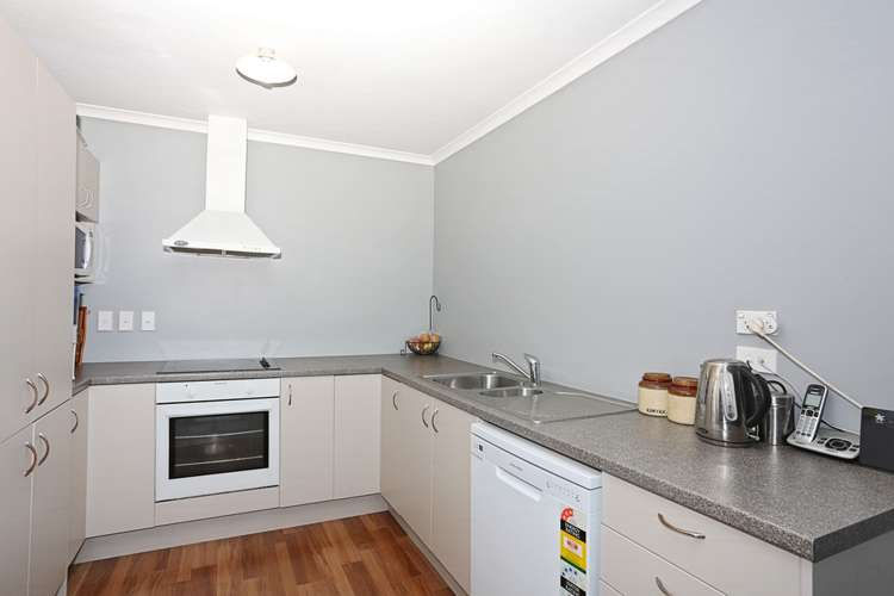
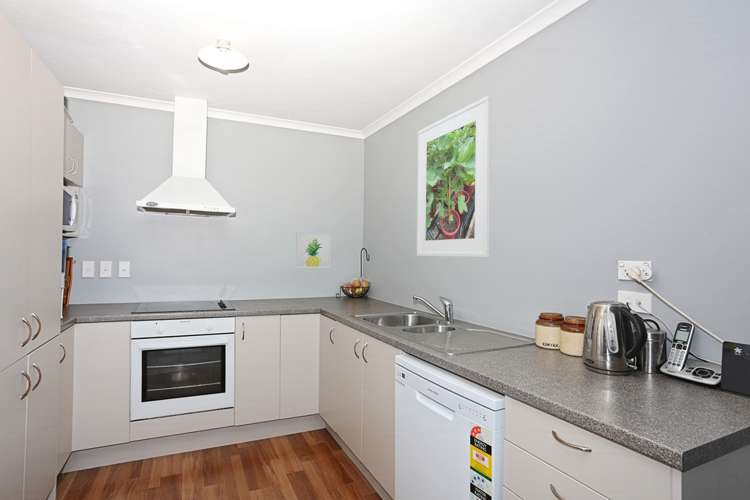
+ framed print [416,95,492,258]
+ wall art [295,231,332,269]
